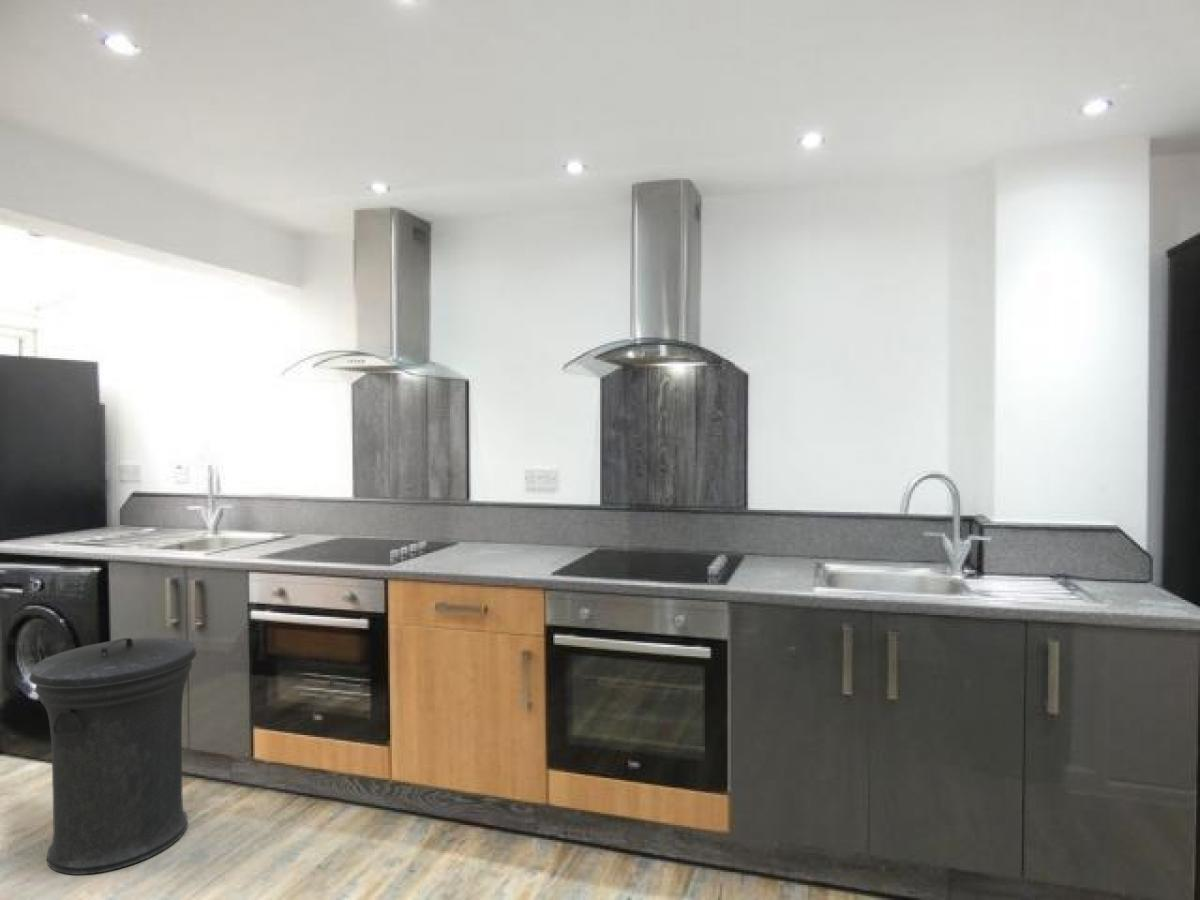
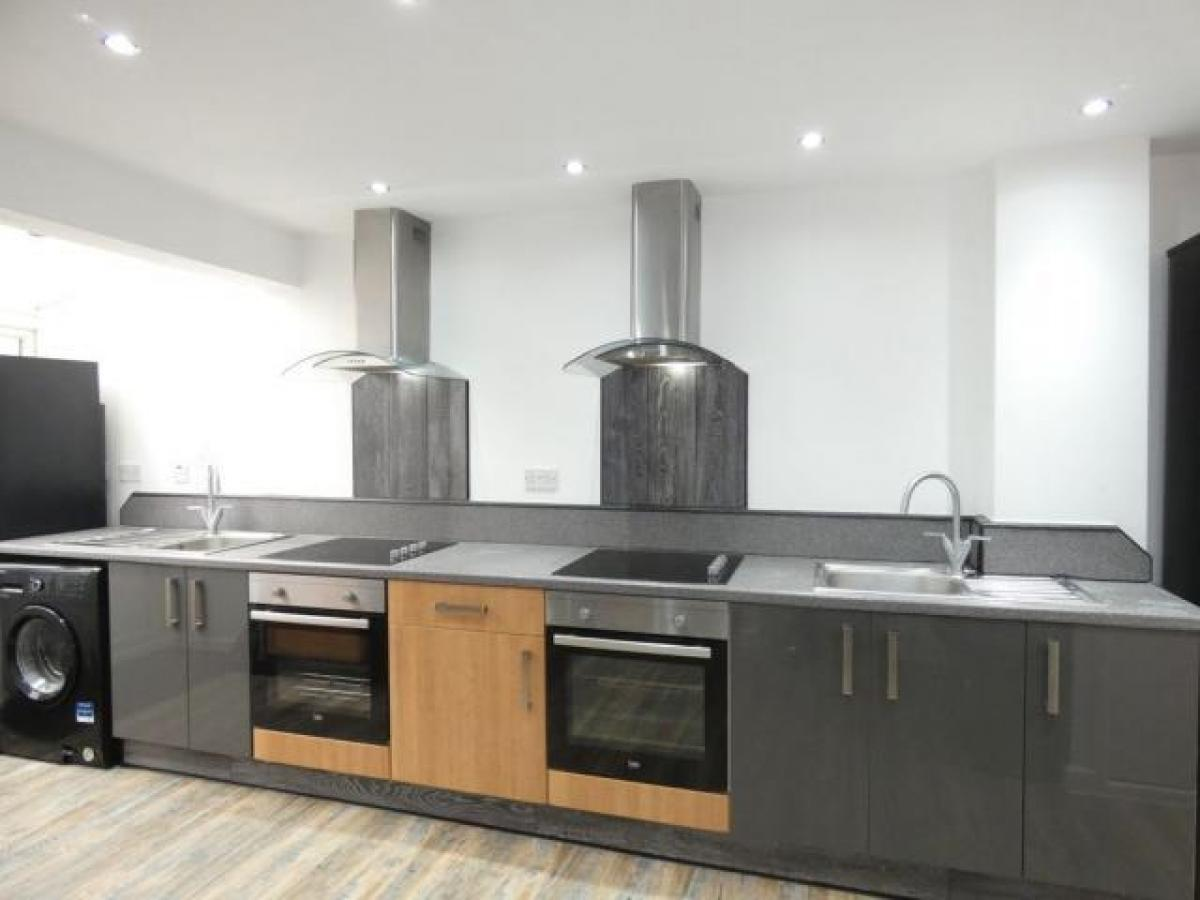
- trash can [28,636,198,876]
